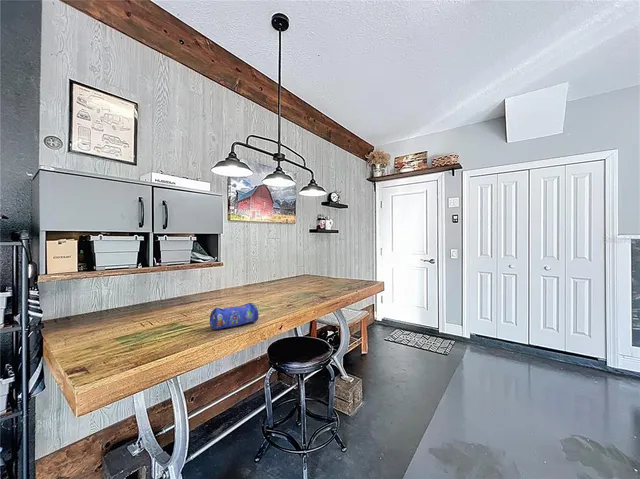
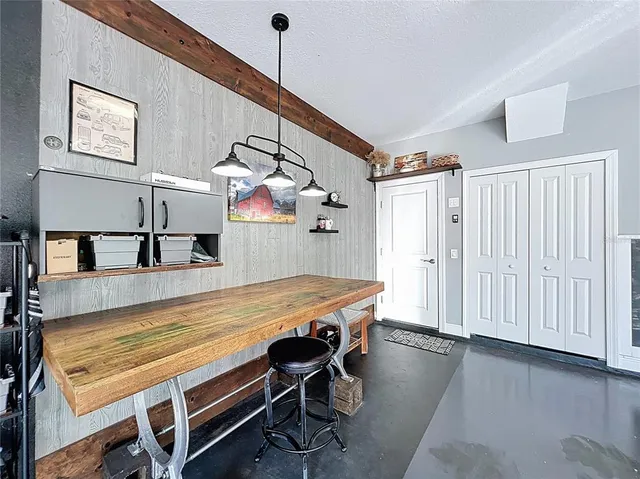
- pencil case [209,302,260,331]
